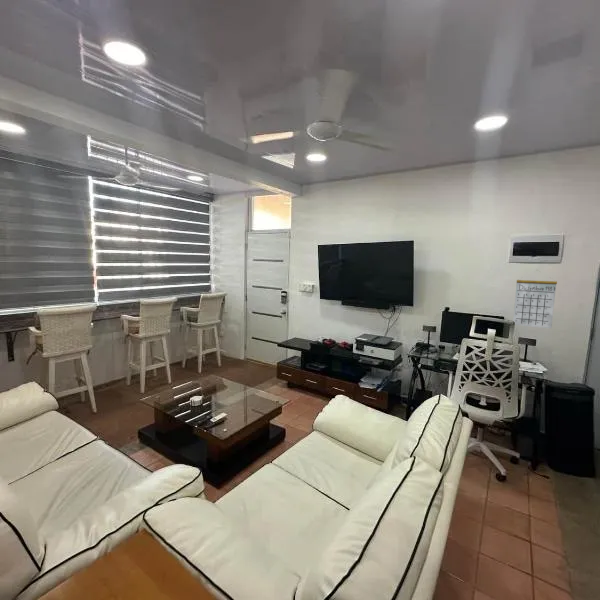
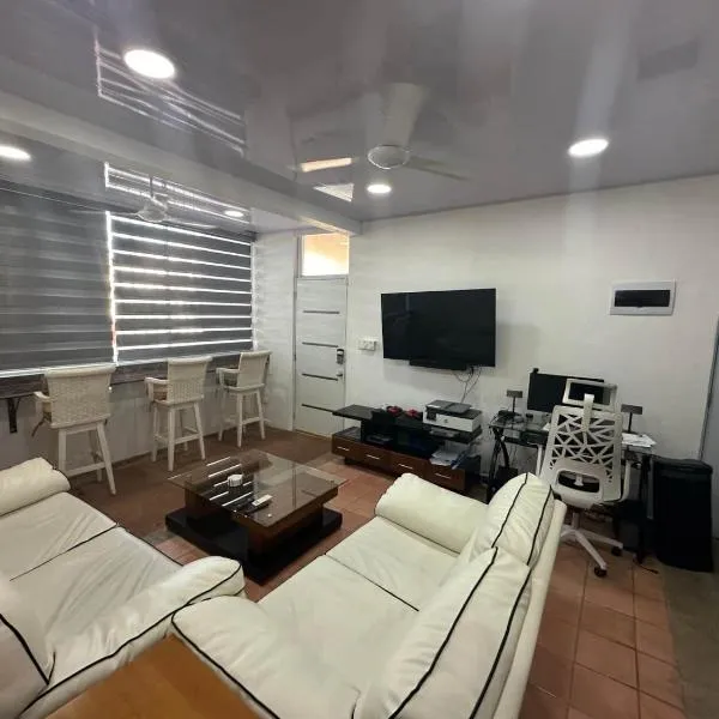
- calendar [512,269,558,329]
